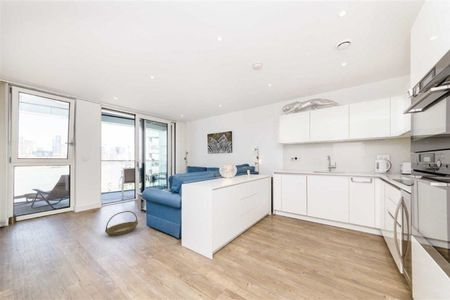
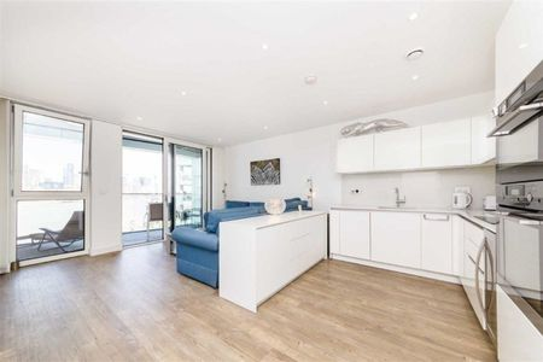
- basket [104,210,139,237]
